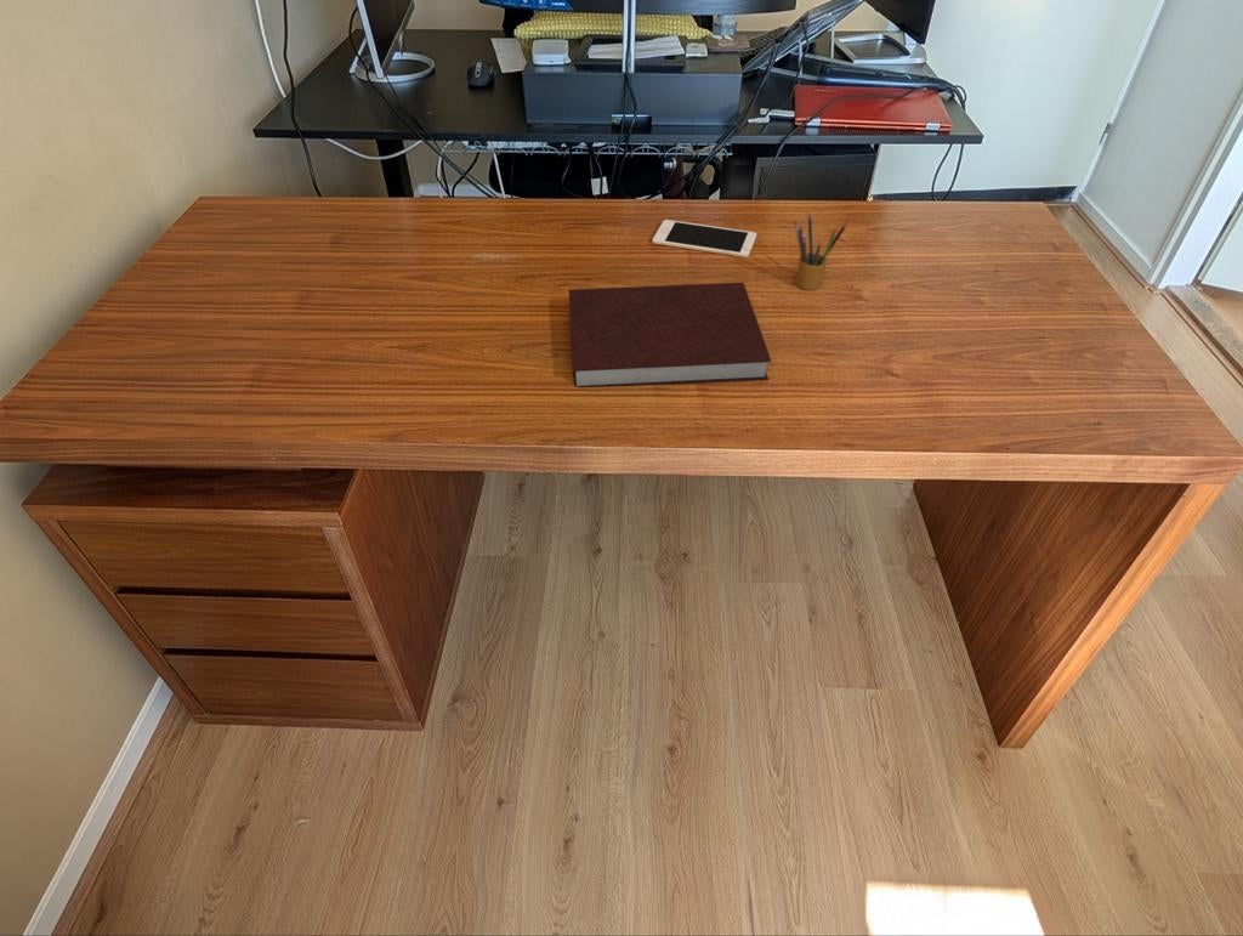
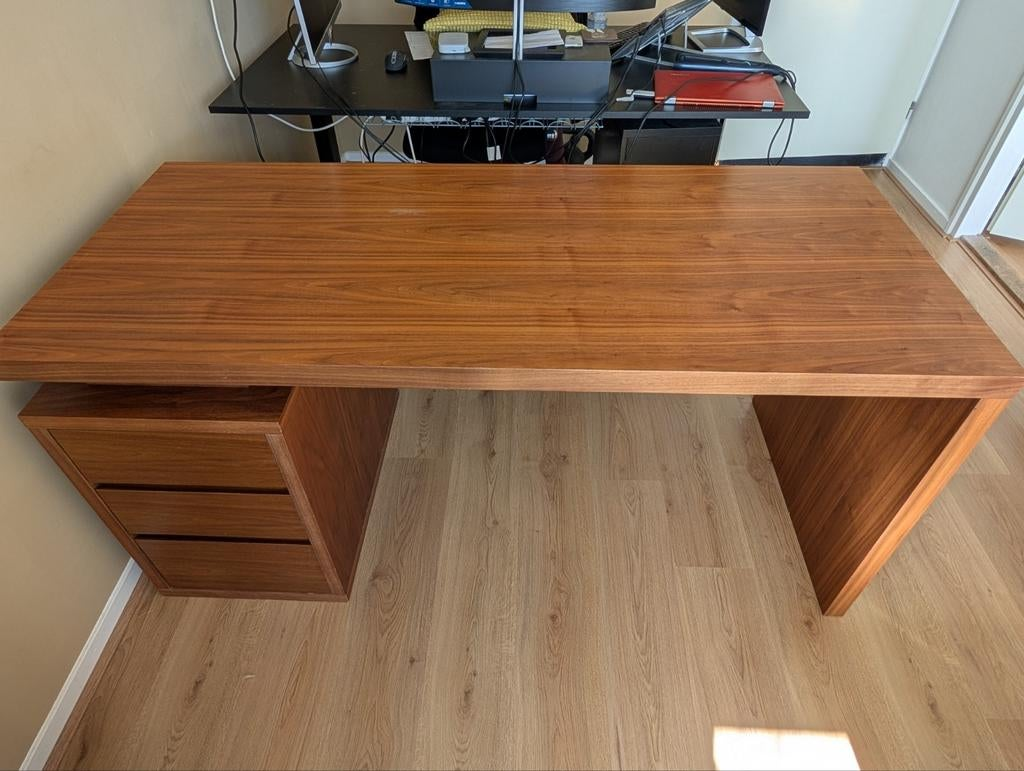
- cell phone [652,219,757,259]
- pencil box [793,212,848,291]
- notebook [568,282,772,388]
